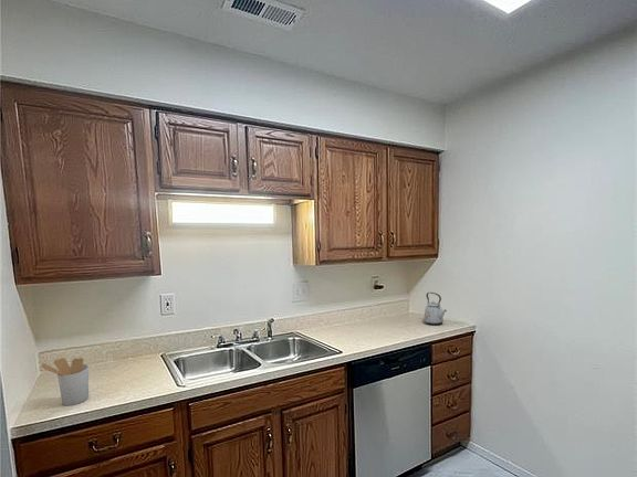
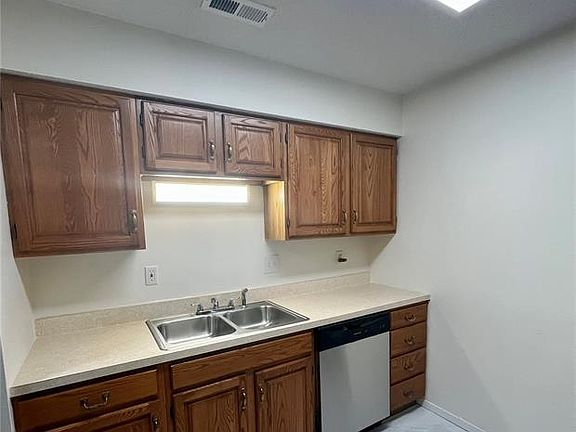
- utensil holder [40,357,90,406]
- kettle [424,292,448,326]
